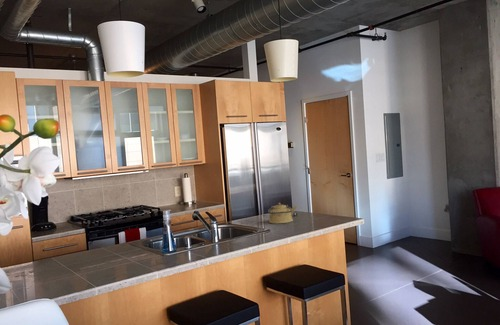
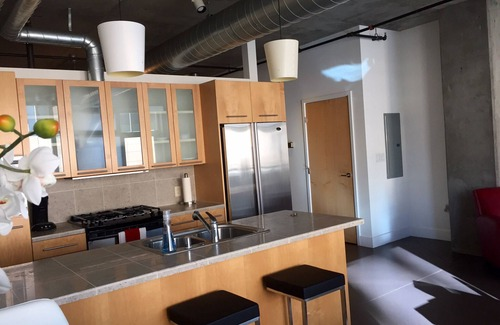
- kettle [267,202,298,224]
